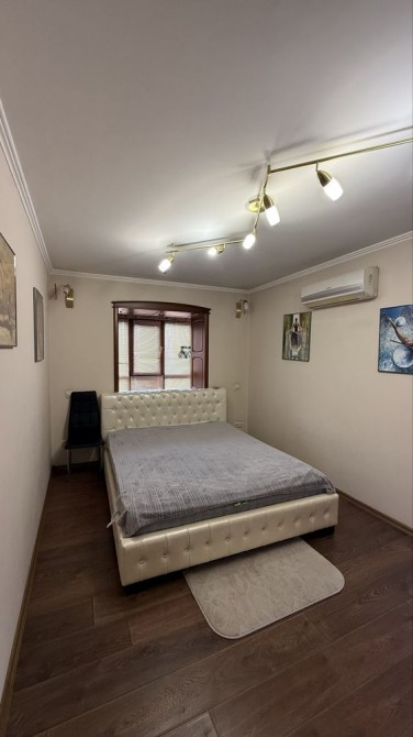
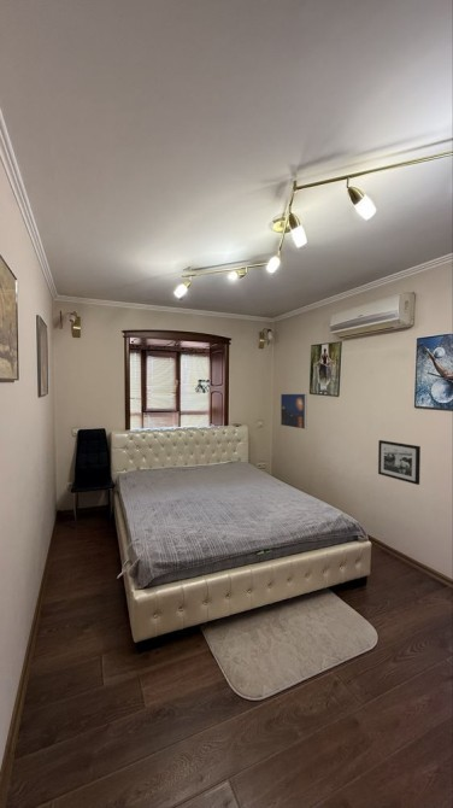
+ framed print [280,393,308,431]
+ picture frame [377,439,422,486]
